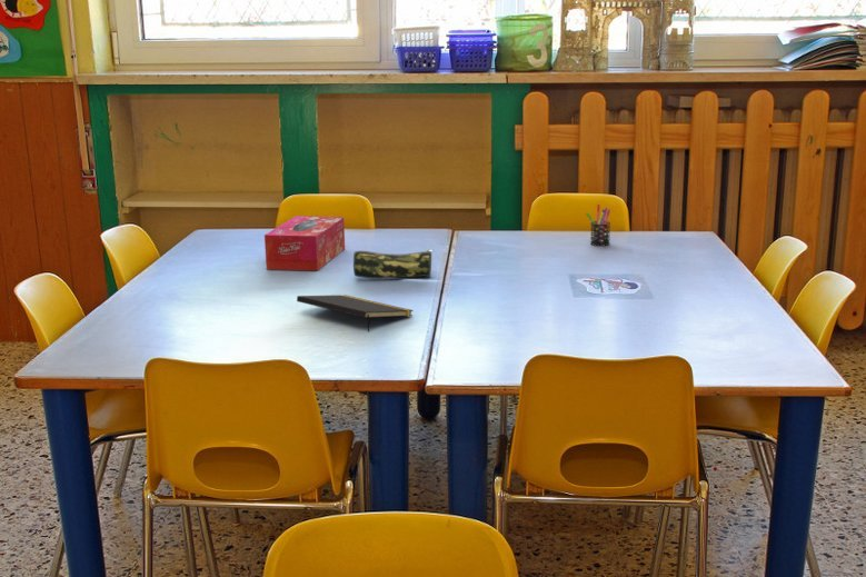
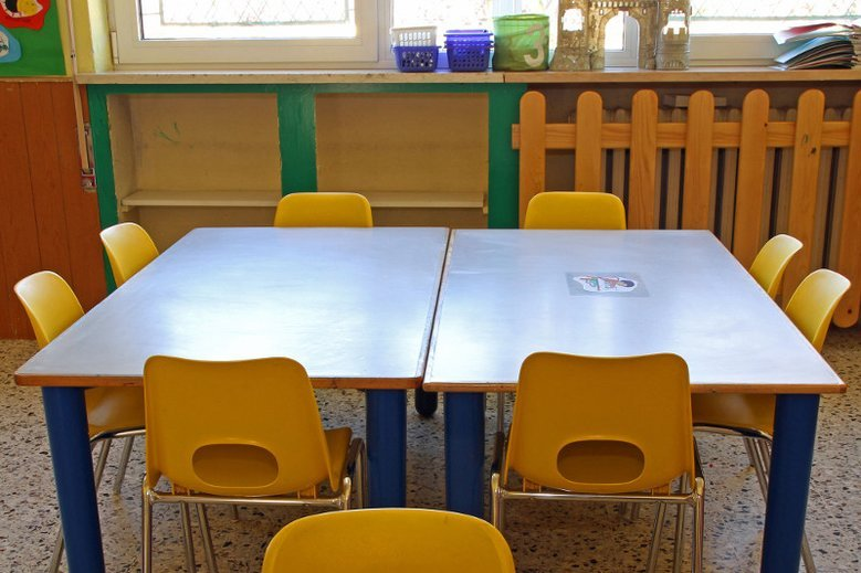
- pencil case [352,249,434,280]
- tissue box [263,215,346,272]
- pen holder [585,203,611,247]
- notepad [296,294,415,332]
